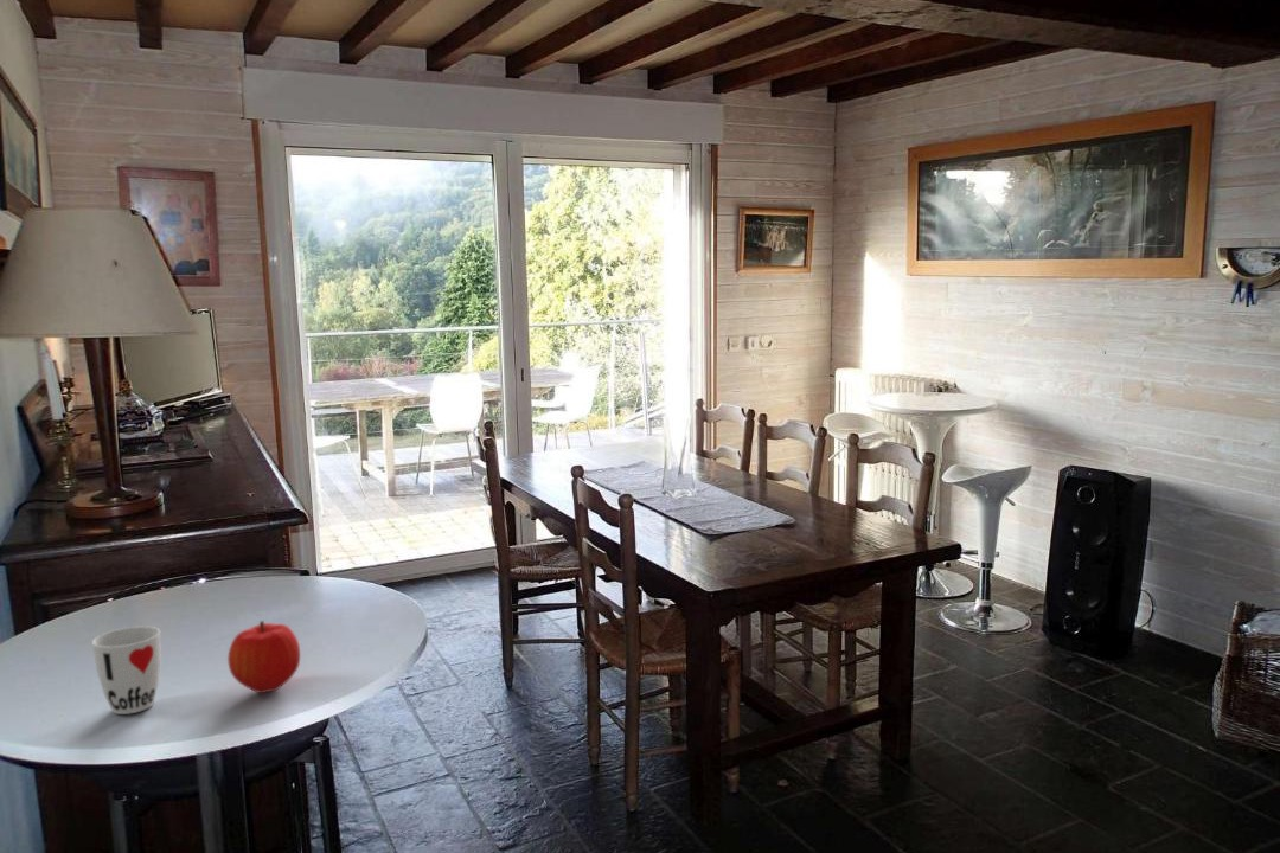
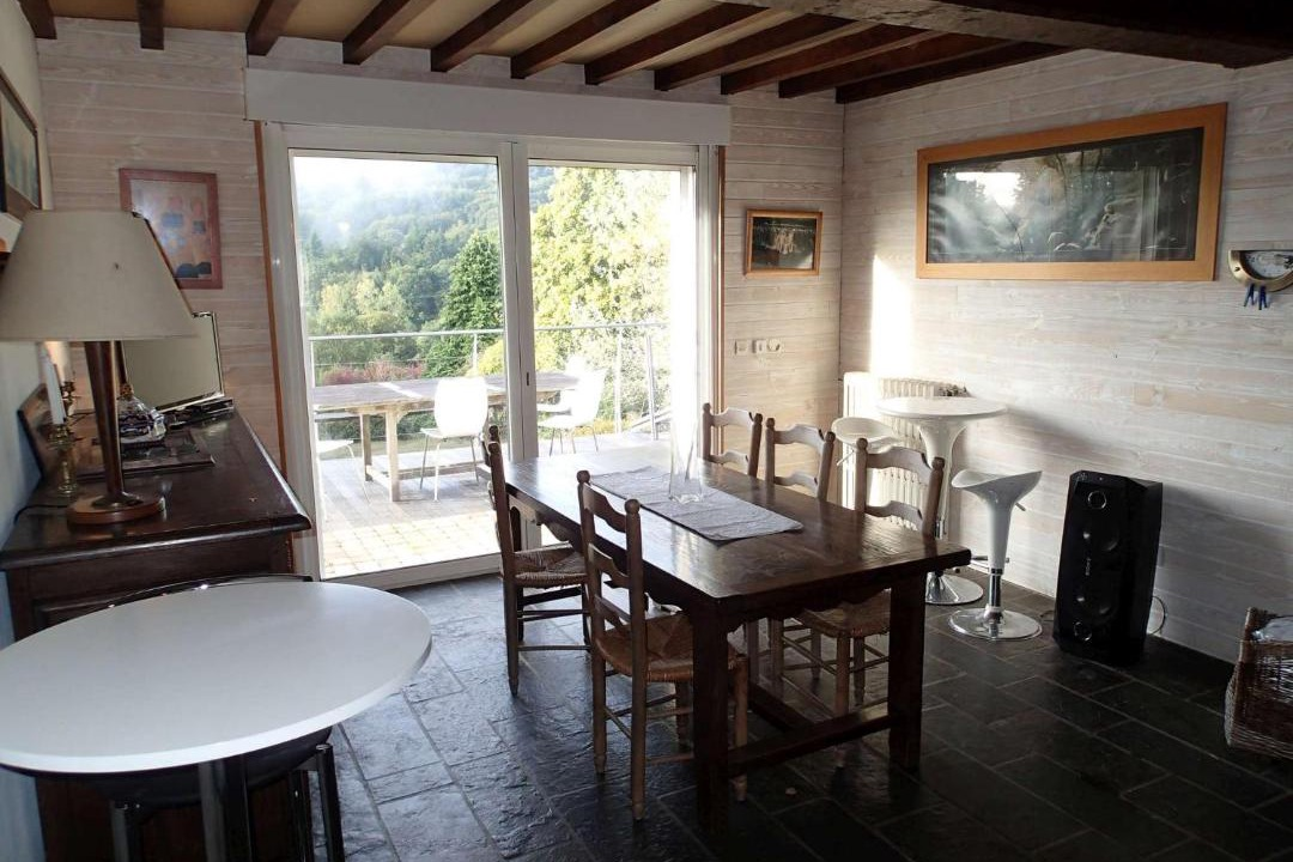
- fruit [226,620,301,694]
- cup [91,626,162,716]
